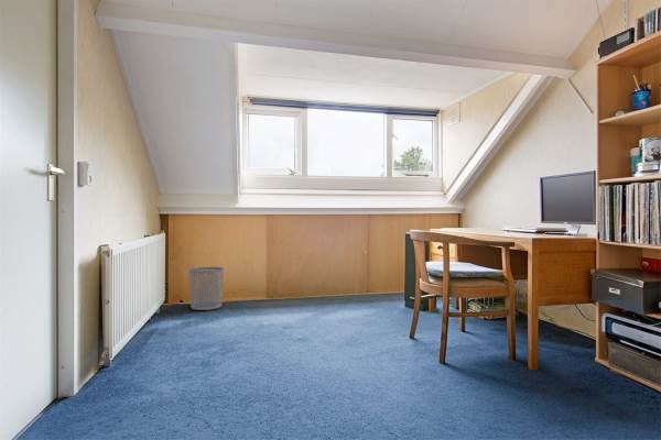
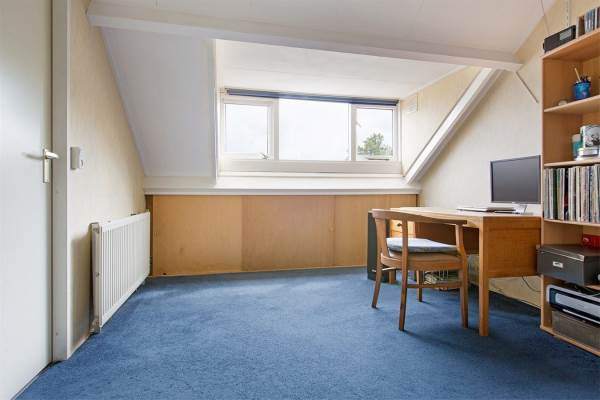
- waste bin [188,266,225,311]
